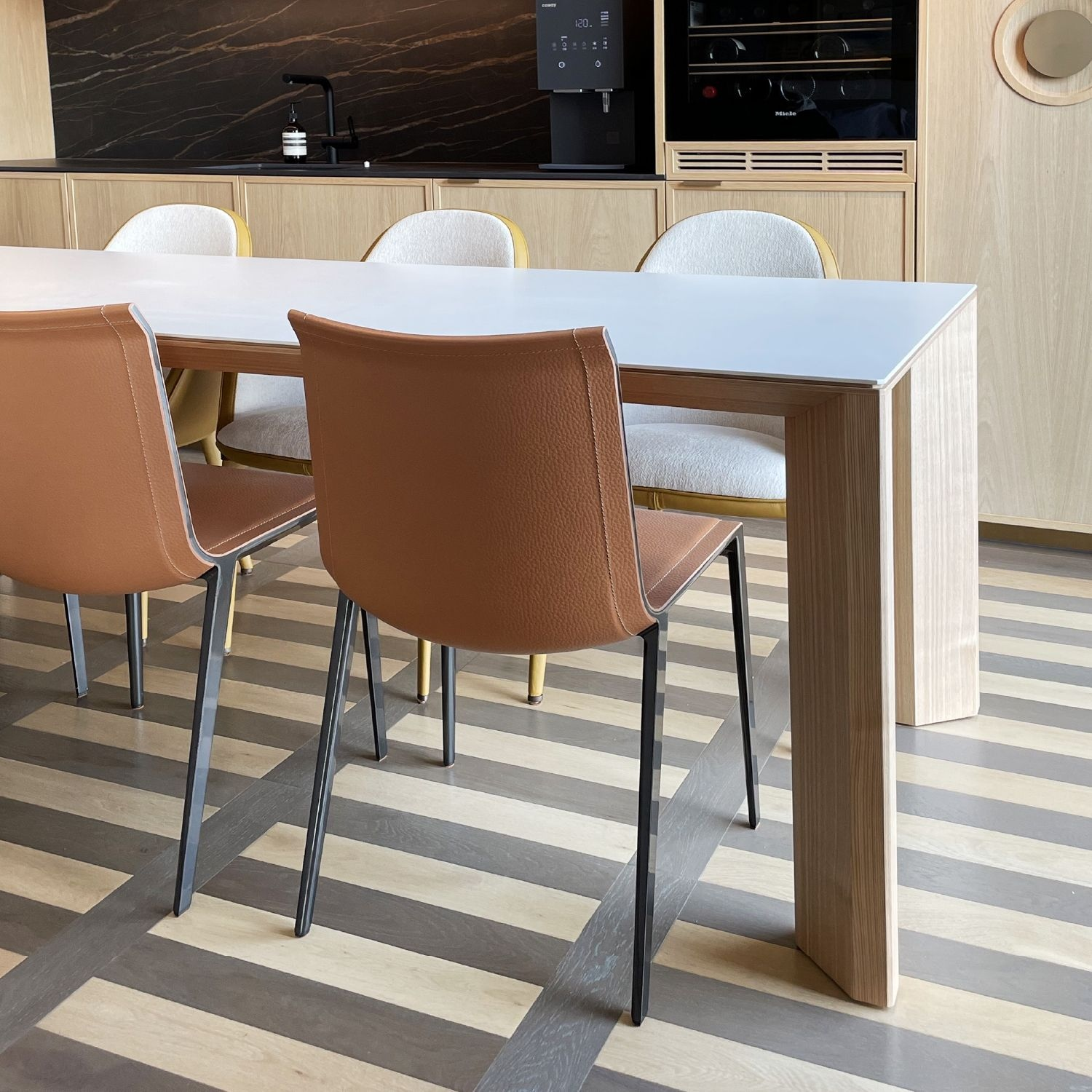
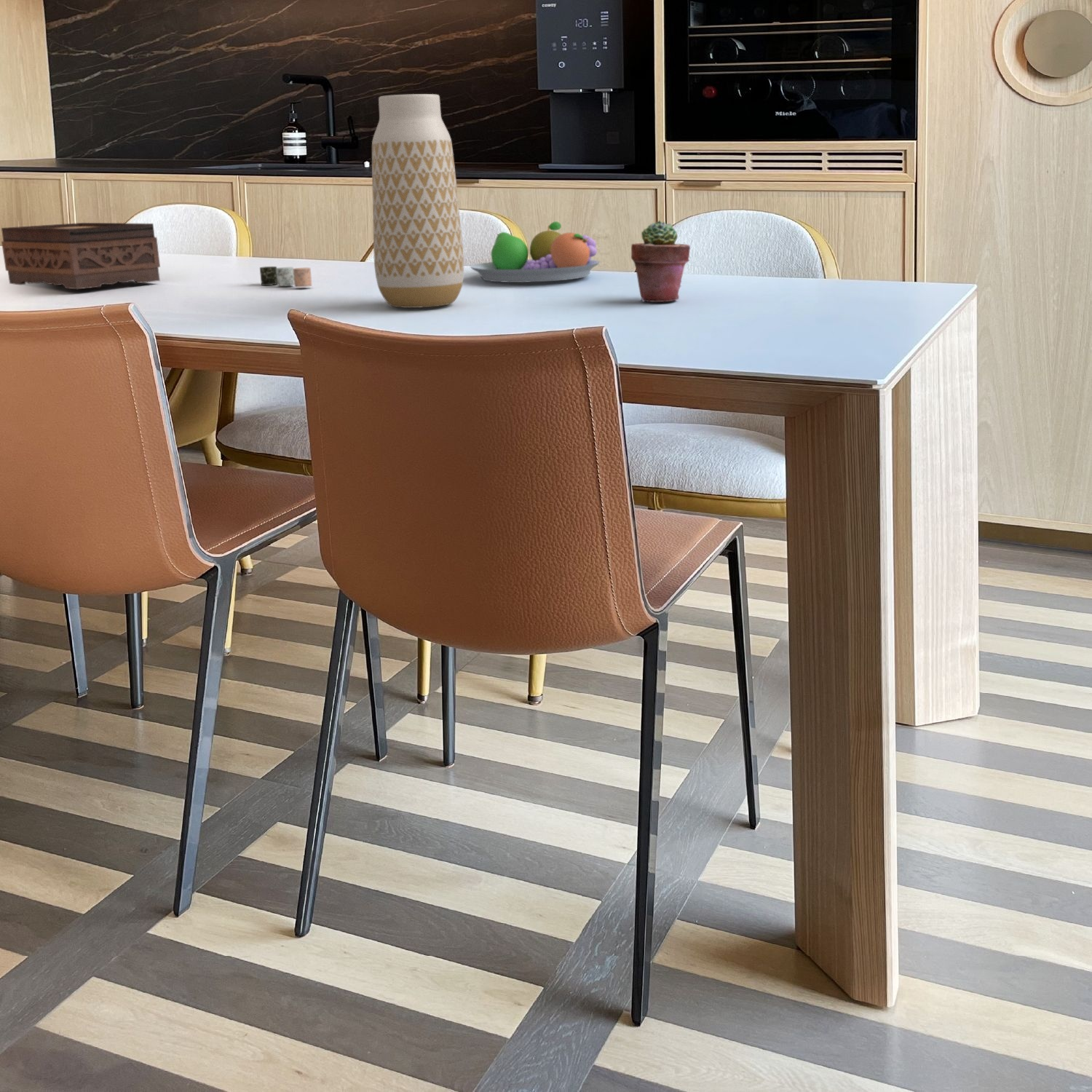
+ tissue box [1,222,161,290]
+ vase [371,93,464,309]
+ candle [259,266,312,288]
+ potted succulent [630,220,691,303]
+ fruit bowl [470,221,601,283]
